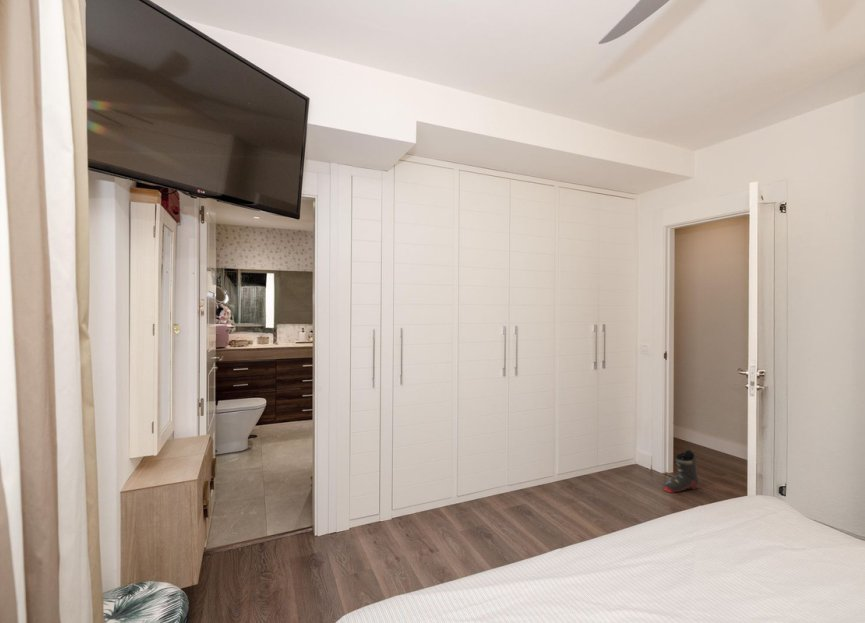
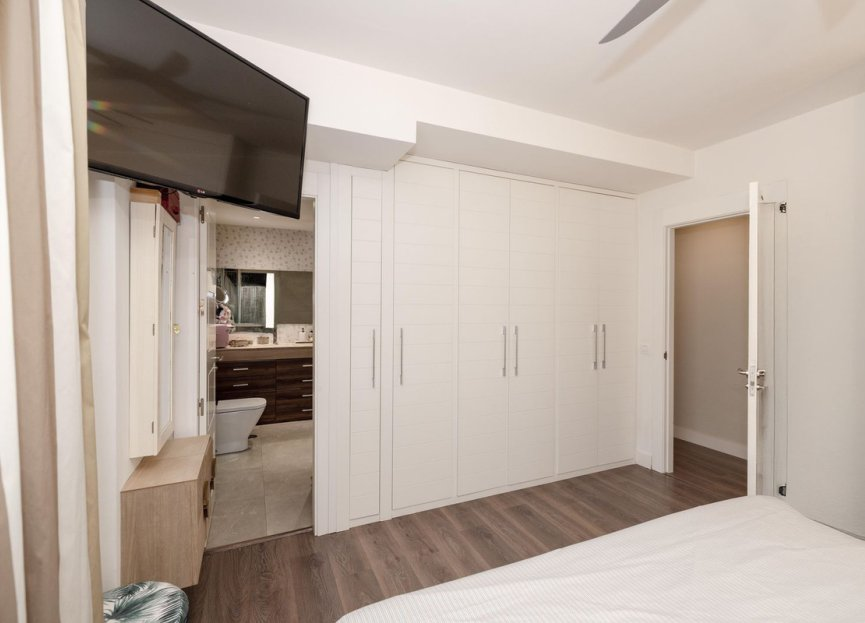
- ski boot [664,449,699,494]
